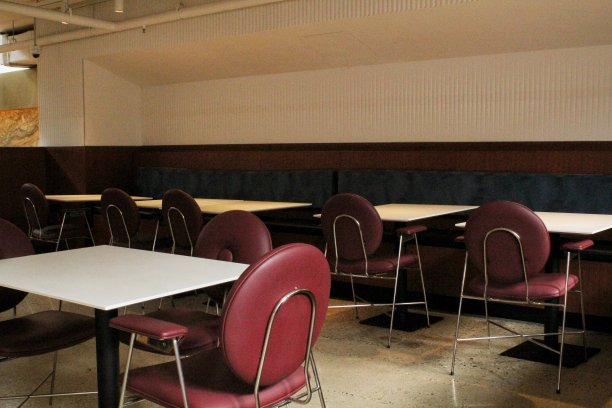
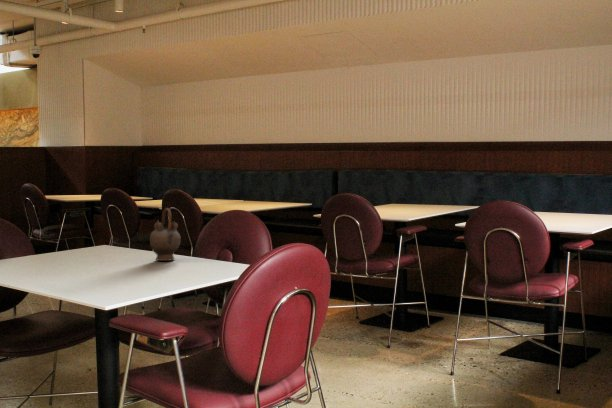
+ teapot [149,207,181,262]
